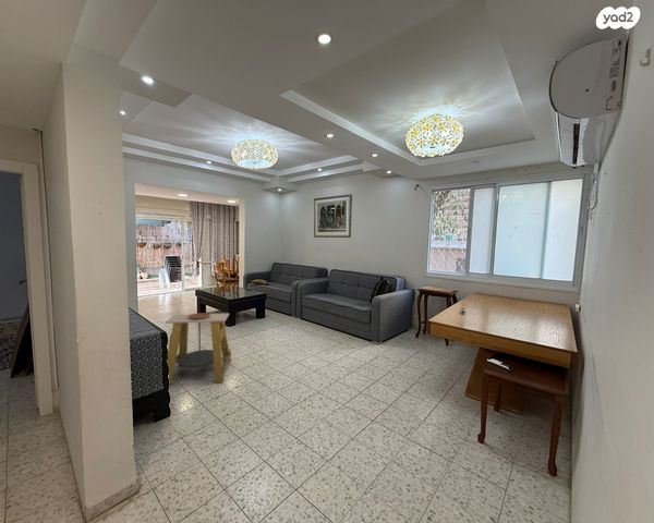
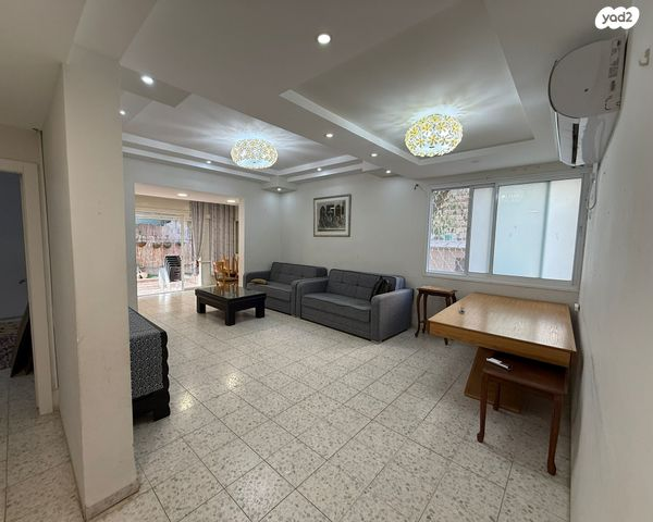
- side table [165,312,232,386]
